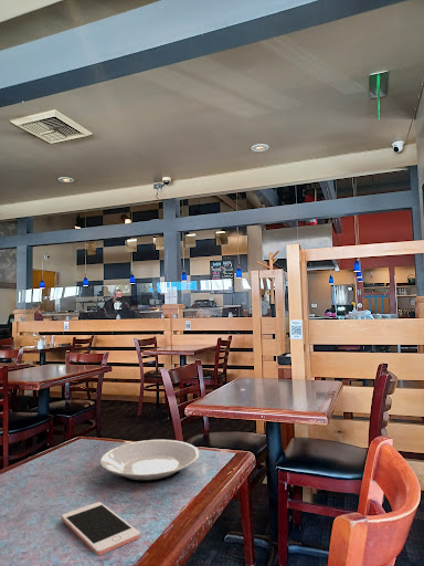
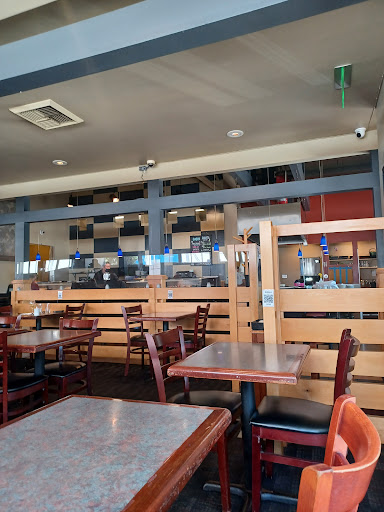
- cell phone [61,501,141,556]
- plate [99,439,200,484]
